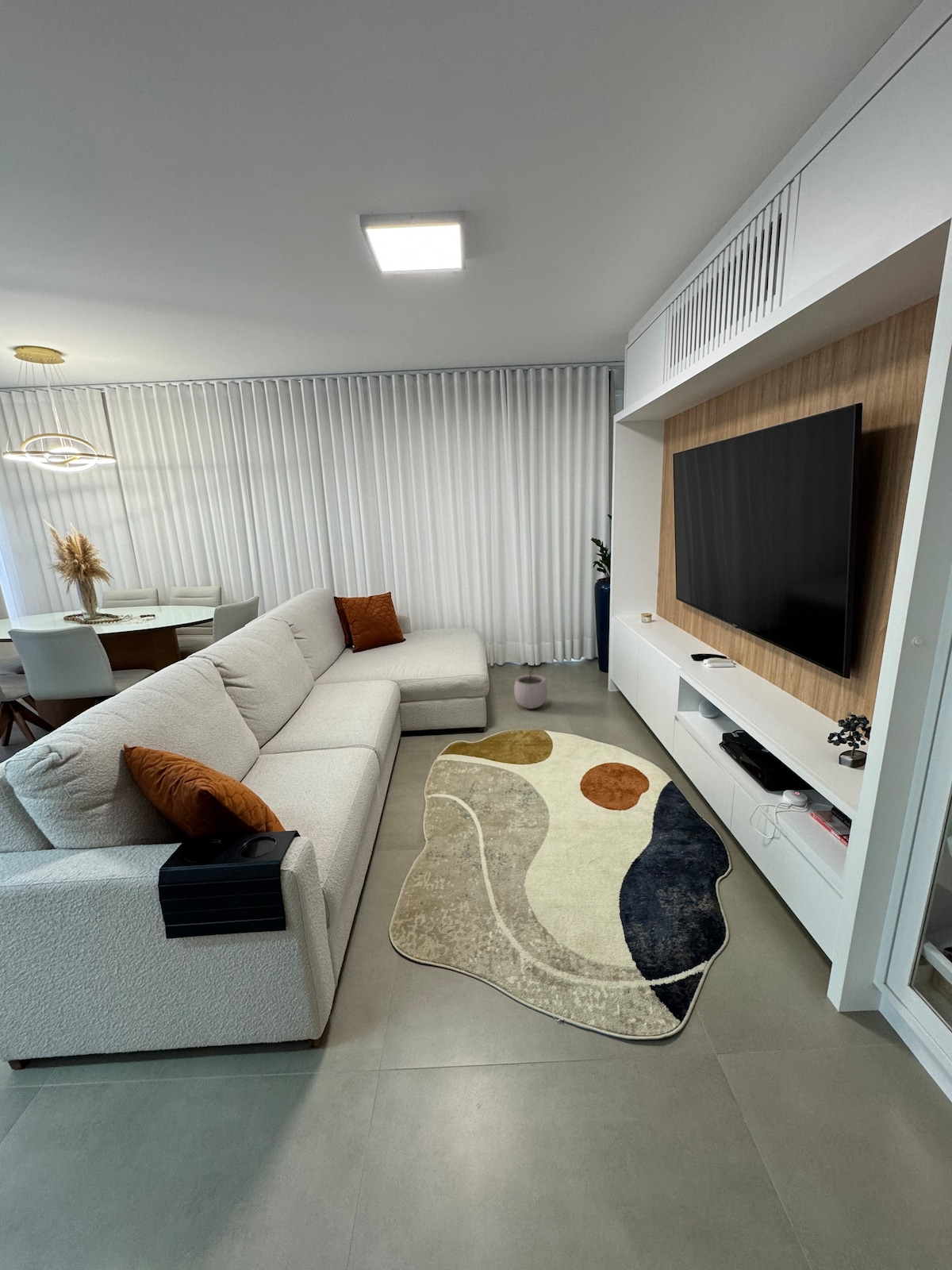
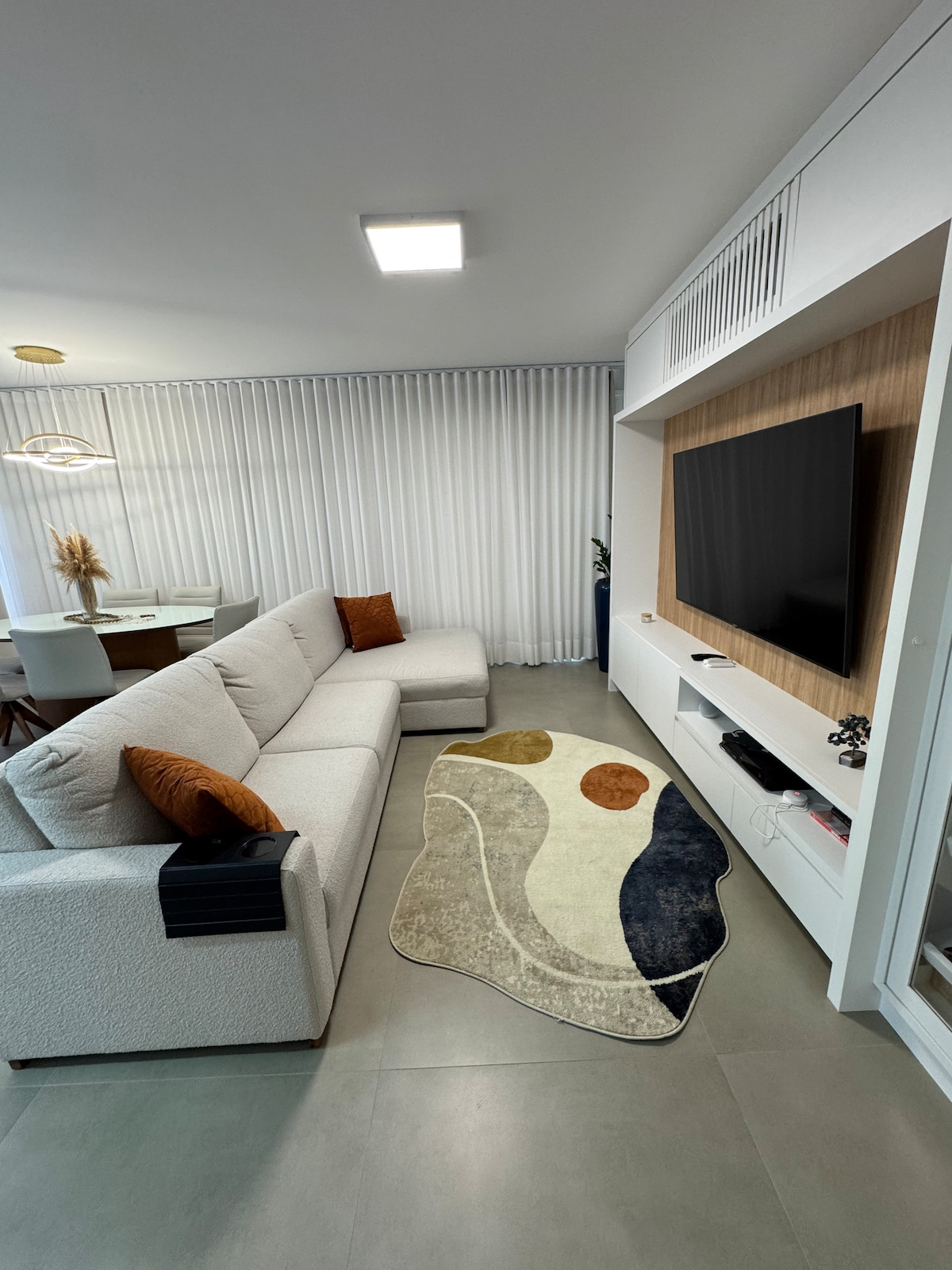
- plant pot [513,666,548,710]
